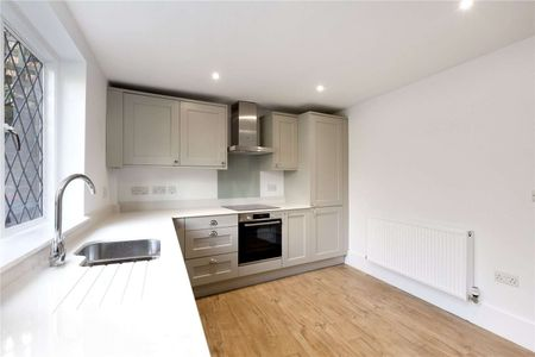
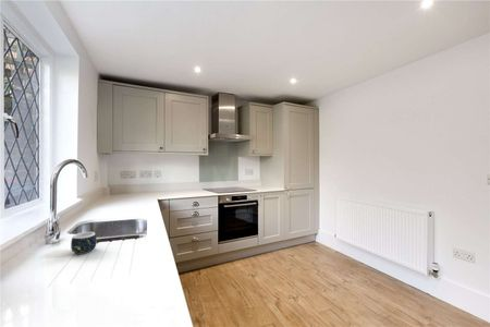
+ mug [70,231,98,255]
